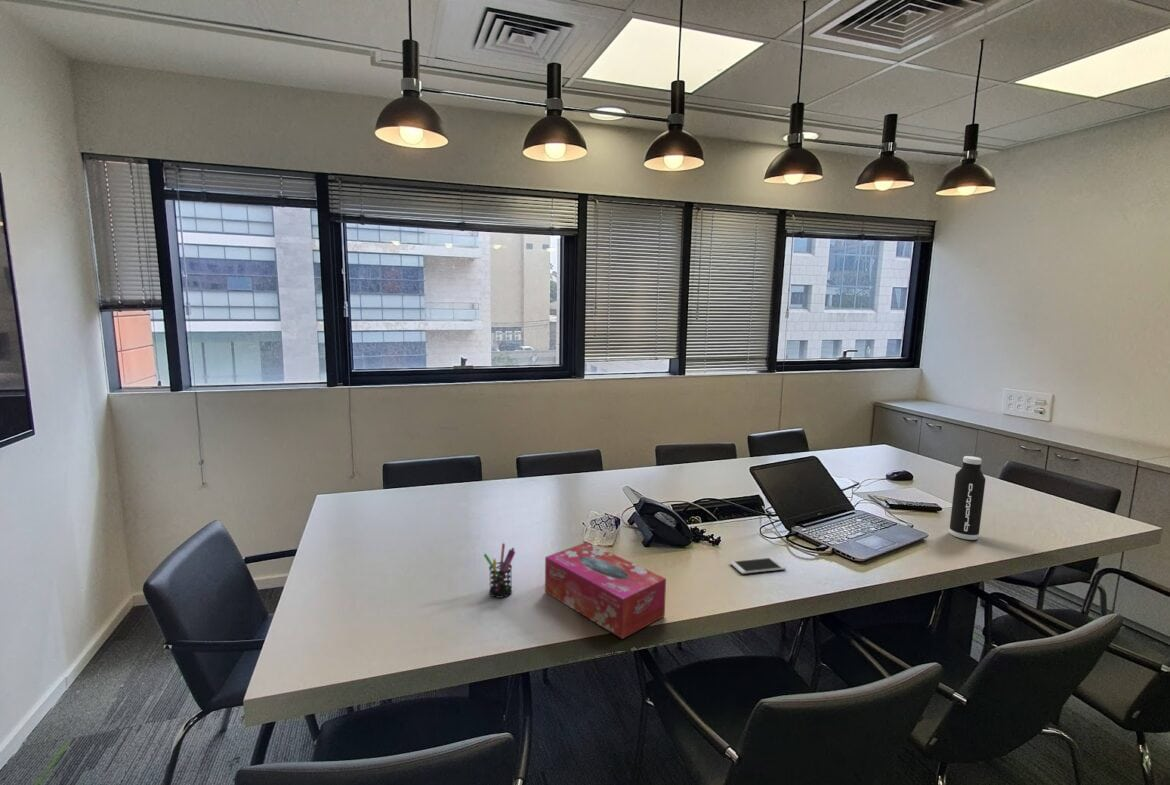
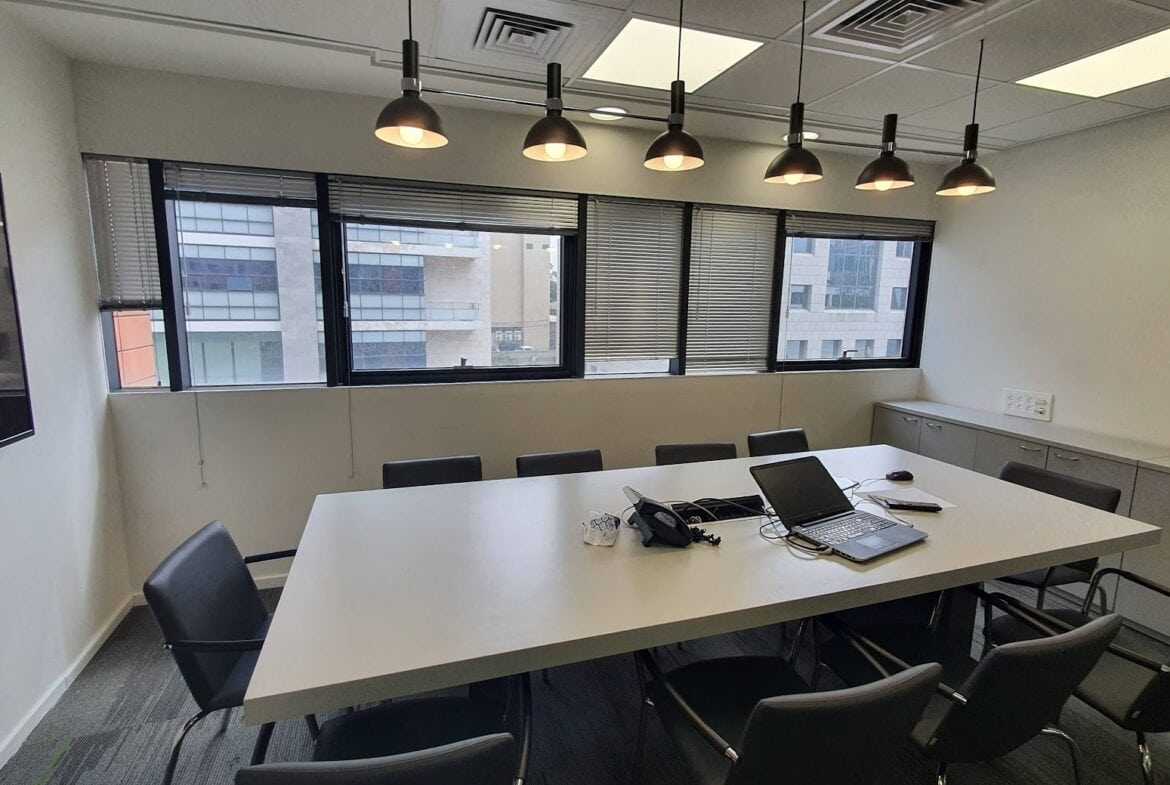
- pen holder [483,542,516,599]
- water bottle [948,455,987,541]
- tissue box [544,541,667,640]
- smartphone [729,557,787,575]
